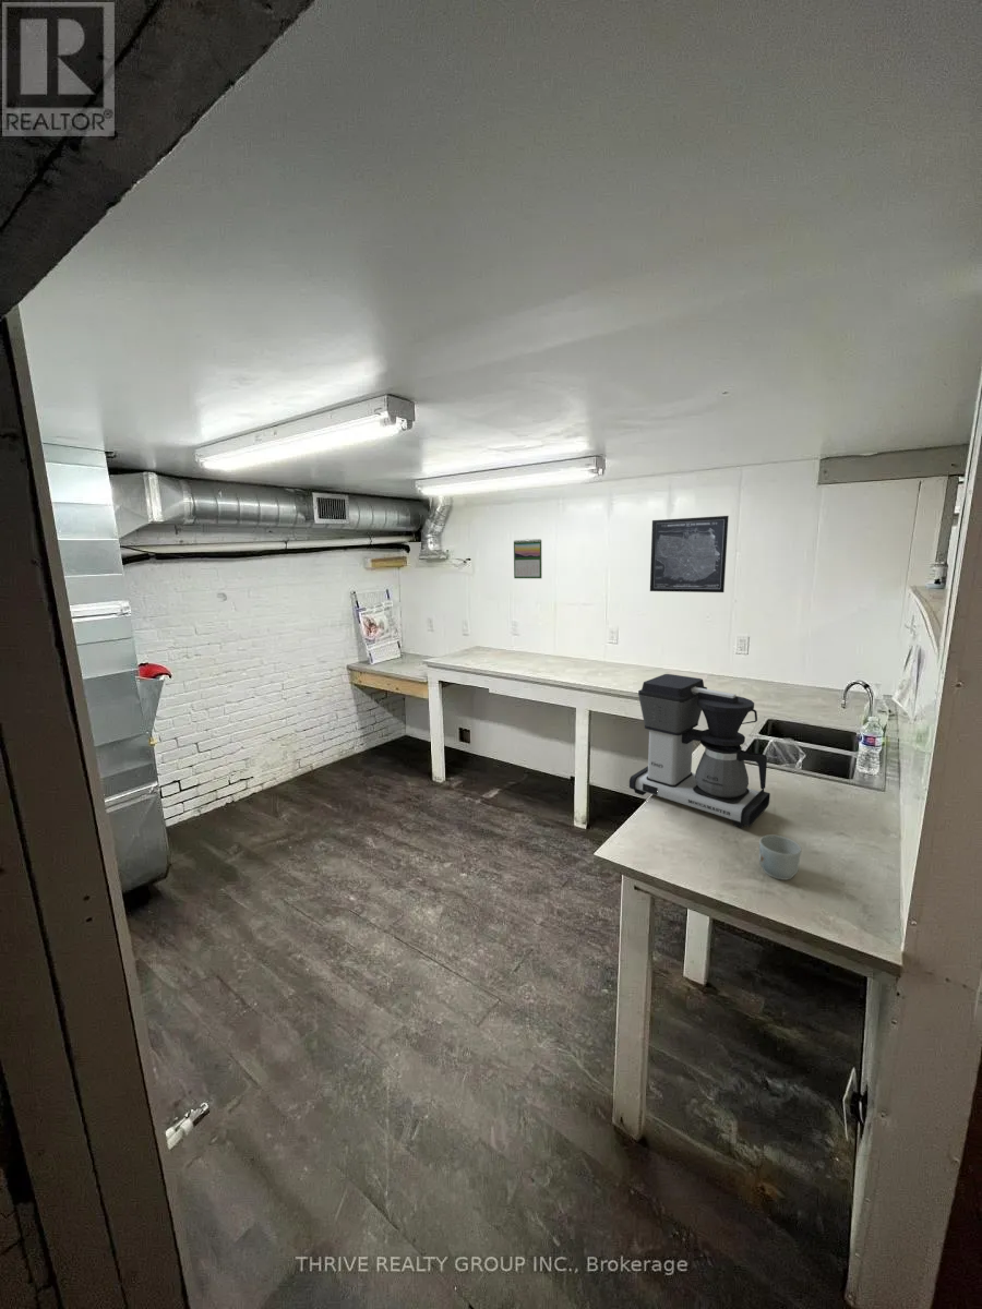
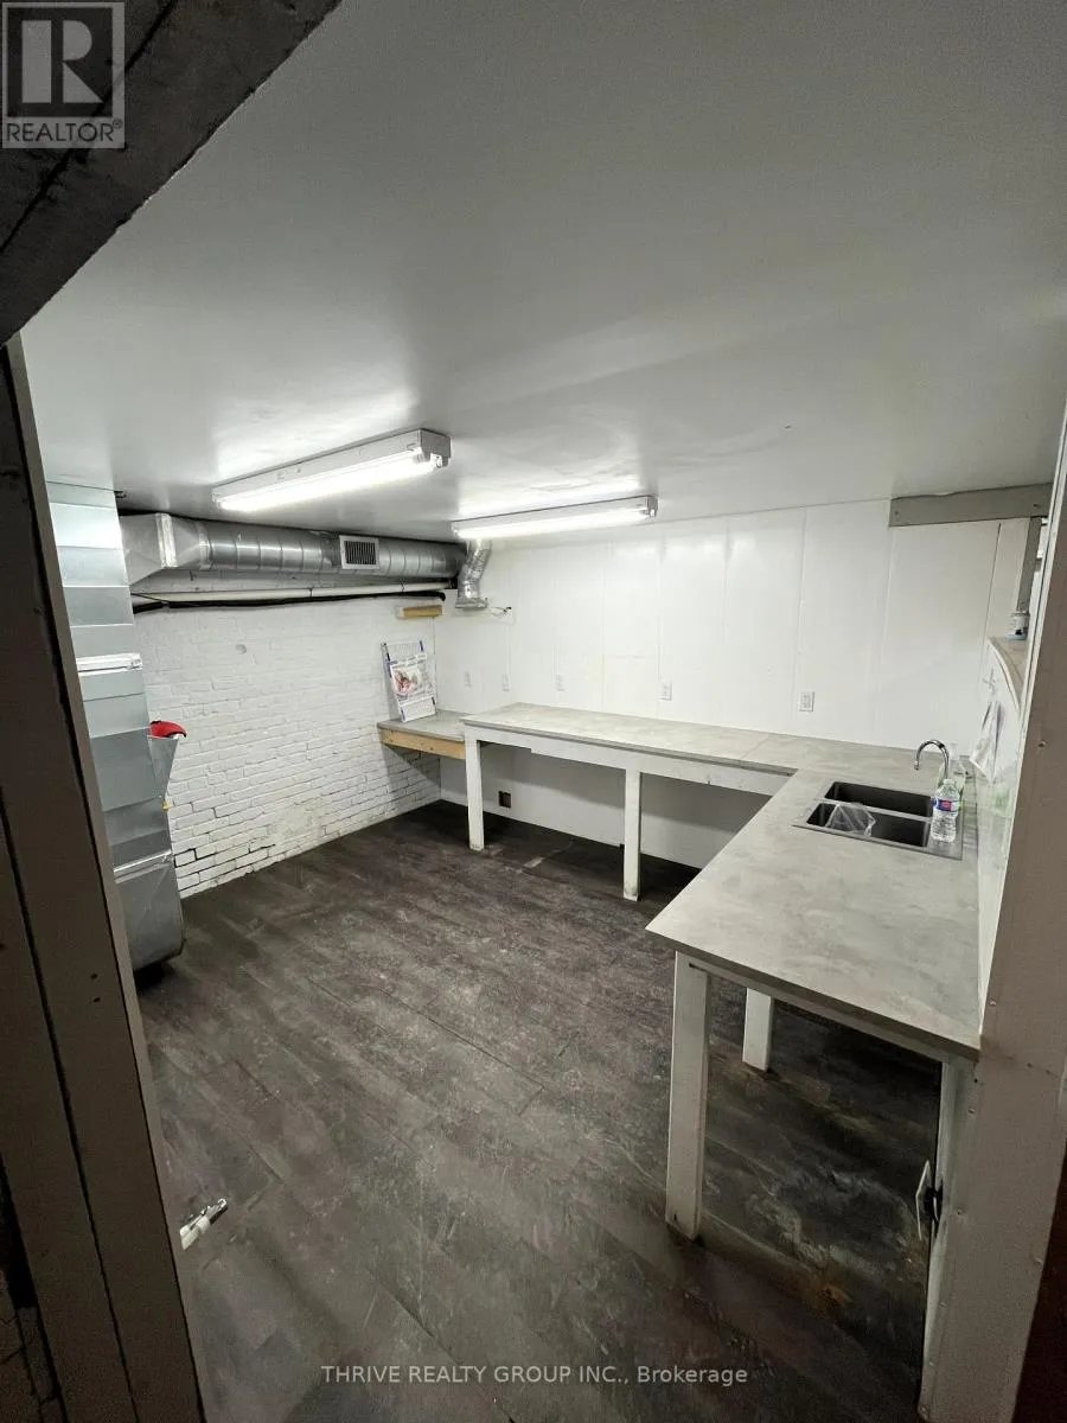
- mug [758,834,802,881]
- coffee maker [628,673,771,829]
- wall art [649,515,730,593]
- calendar [513,538,543,579]
